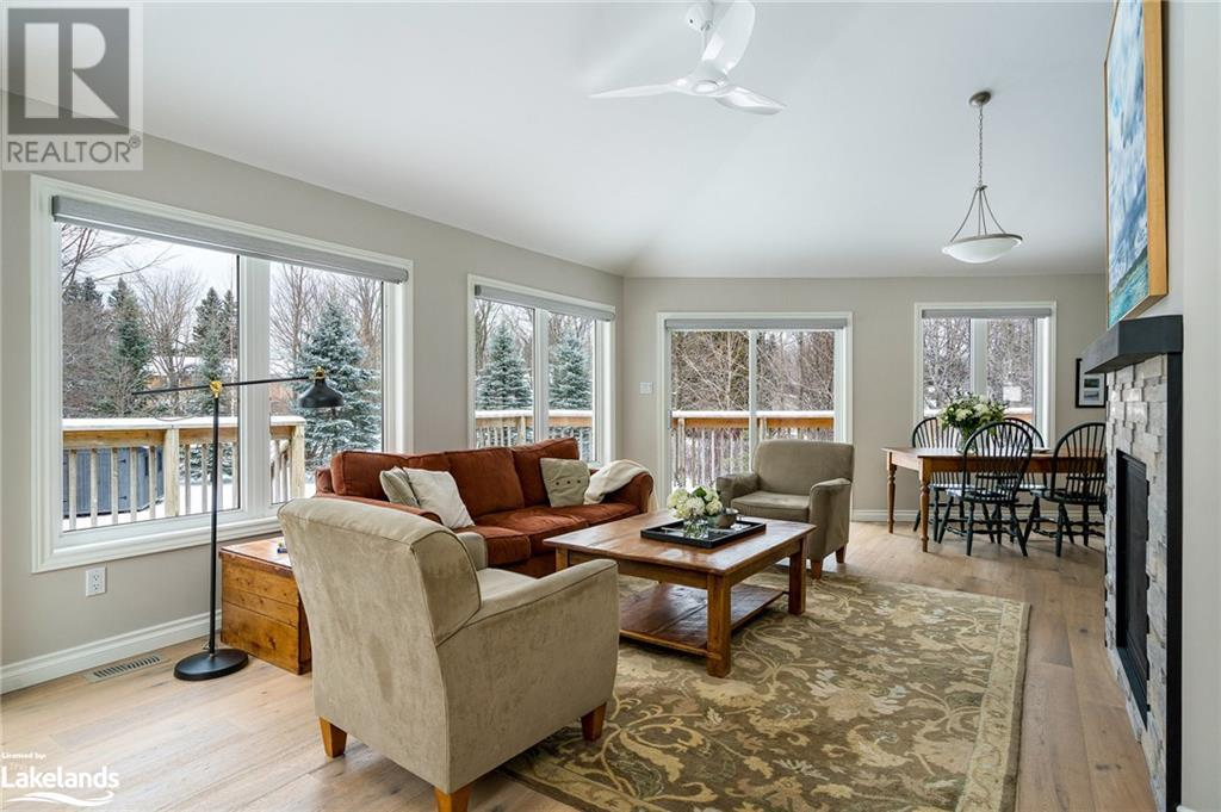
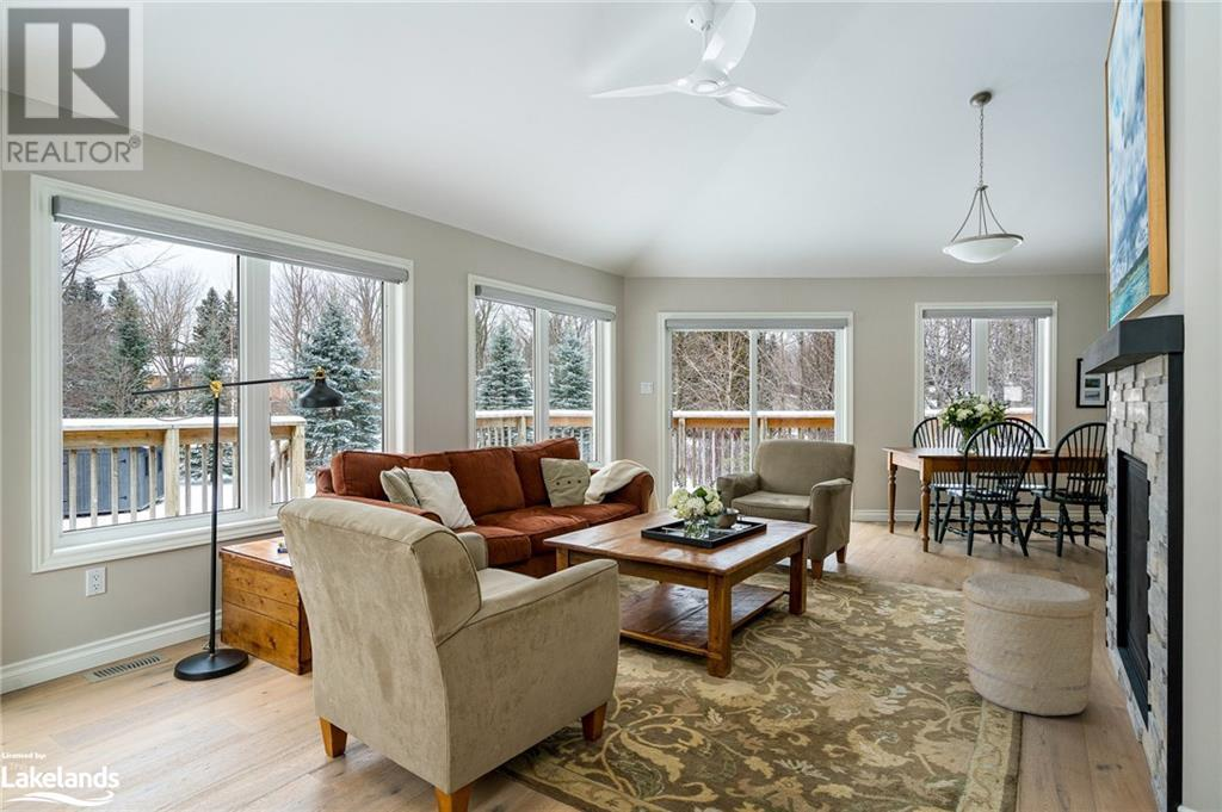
+ woven basket [961,572,1098,717]
